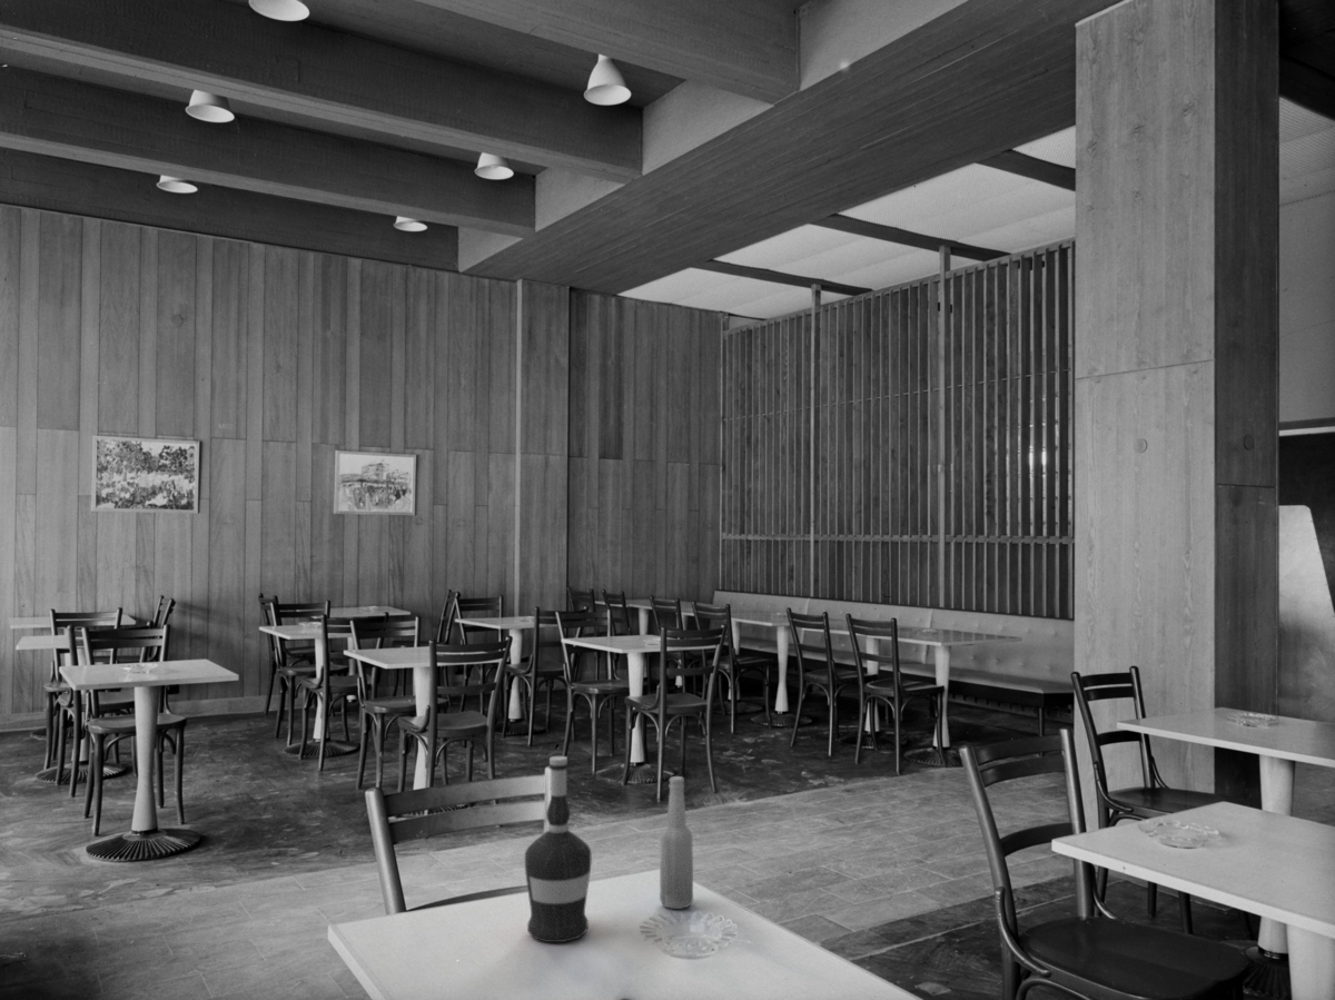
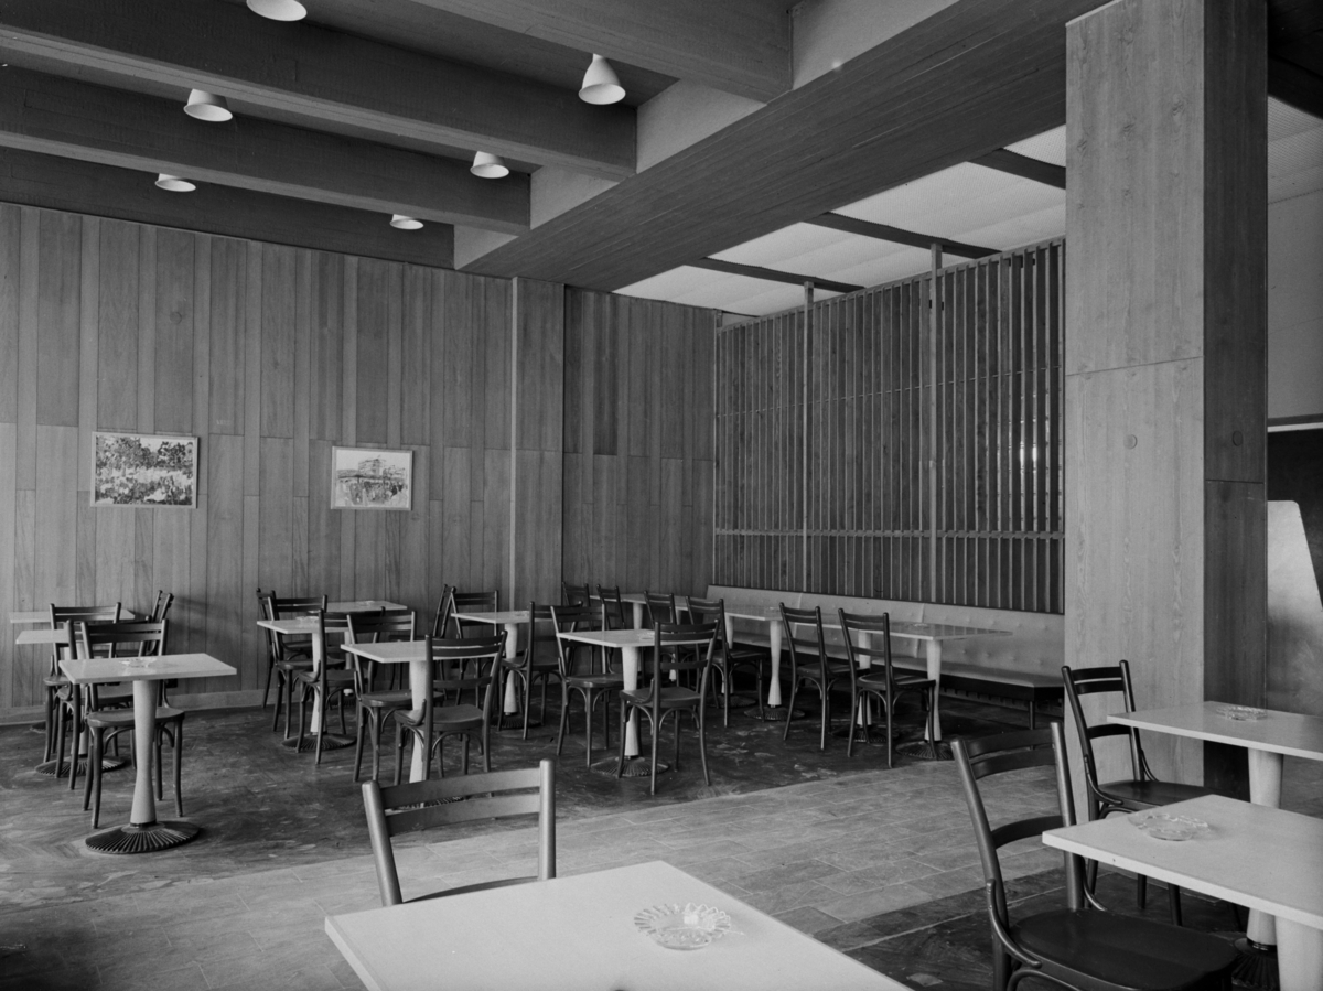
- alcohol [524,755,592,943]
- bottle [659,775,694,910]
